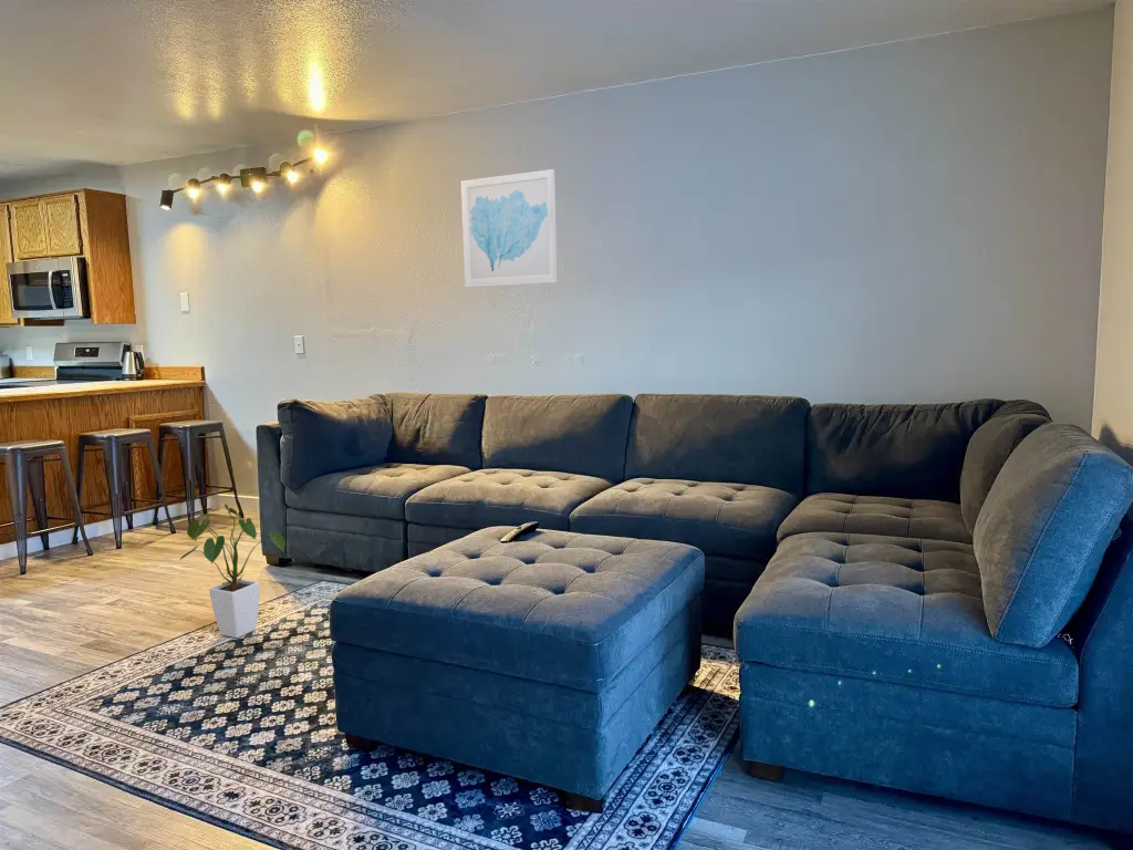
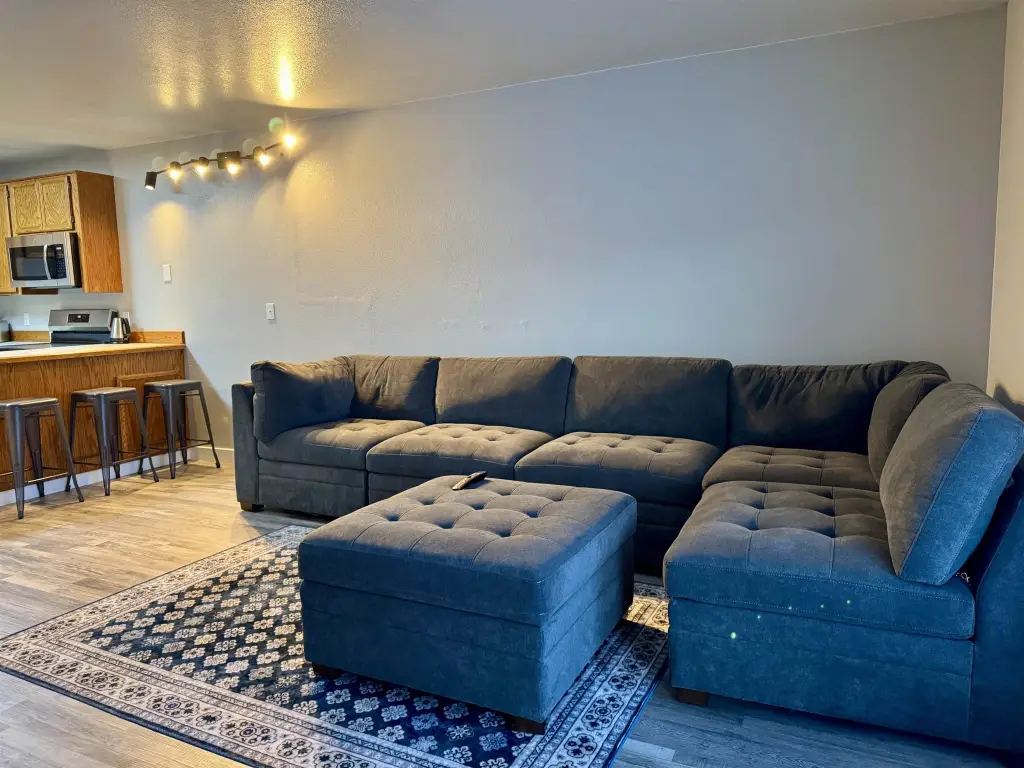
- house plant [179,504,287,639]
- wall art [460,168,559,289]
